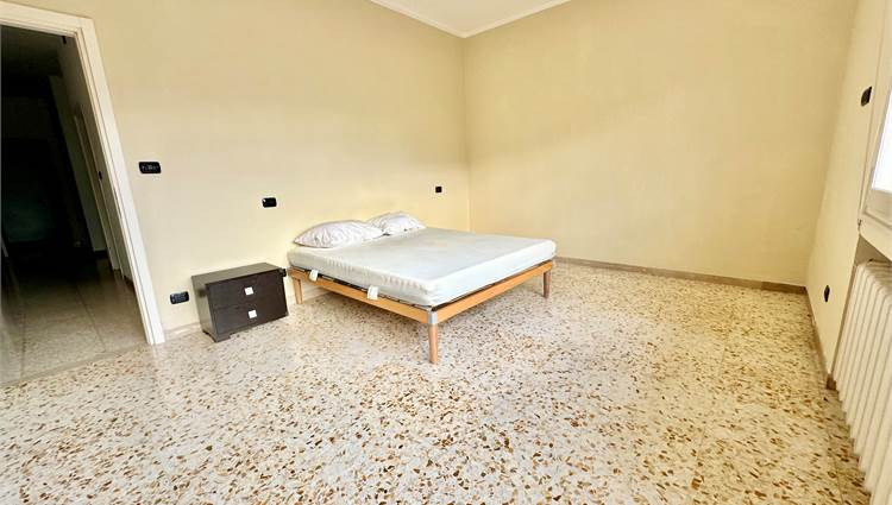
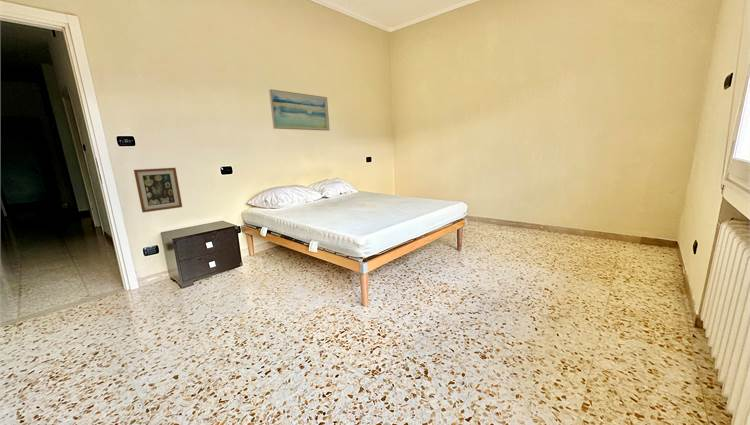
+ wall art [268,88,331,132]
+ wall art [133,167,183,213]
